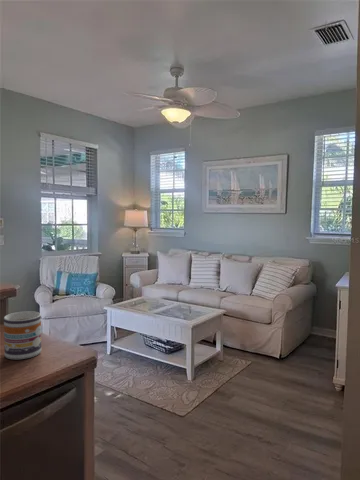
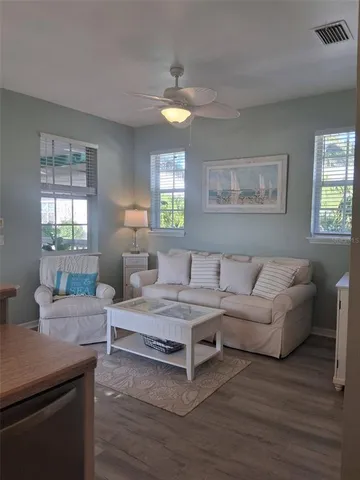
- mug [3,310,42,360]
